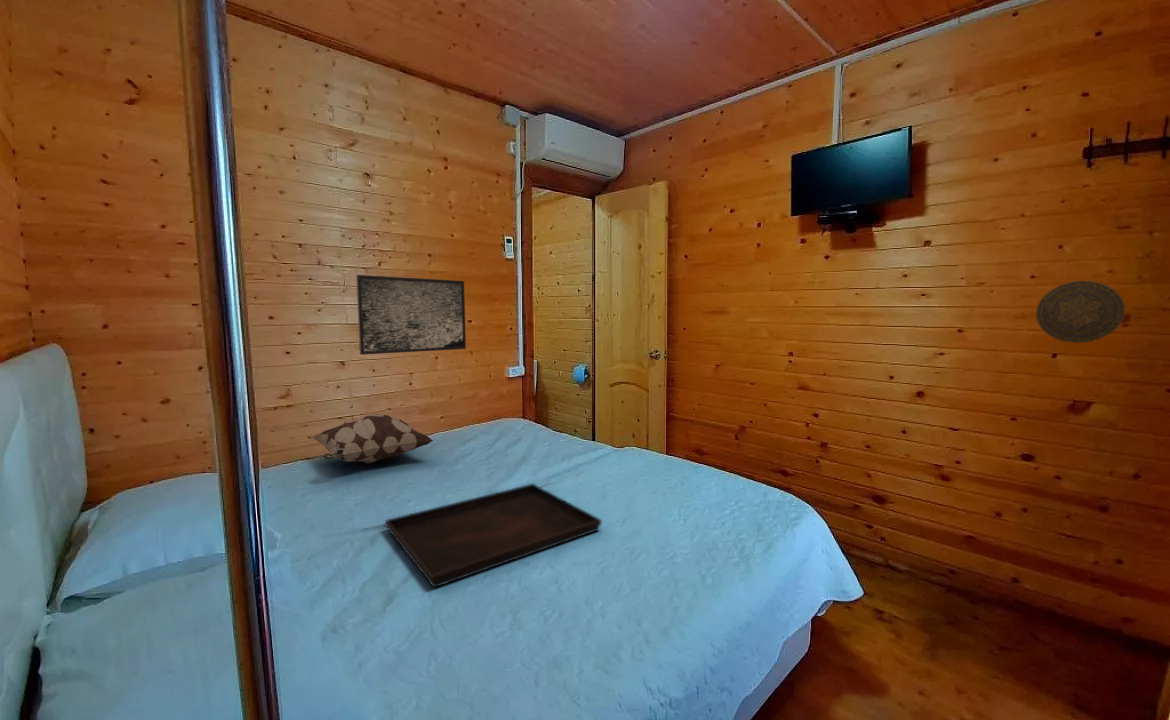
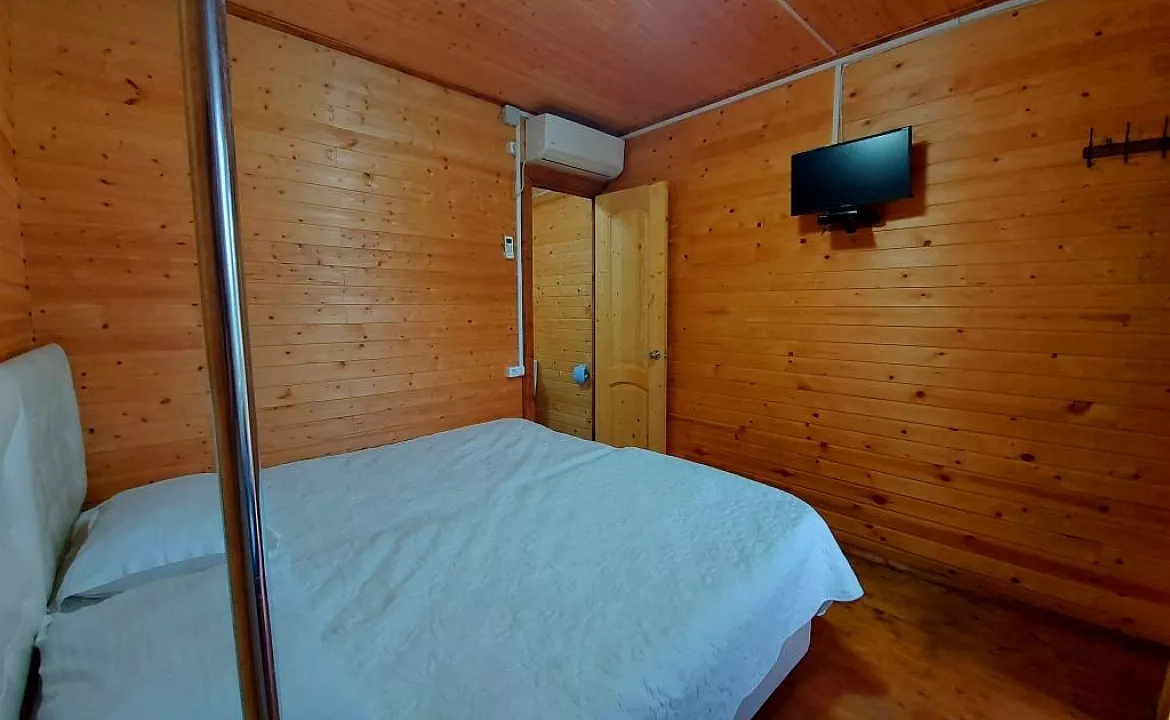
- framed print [355,274,467,356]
- serving tray [384,483,602,588]
- decorative pillow [311,413,435,465]
- decorative plate [1035,280,1126,344]
